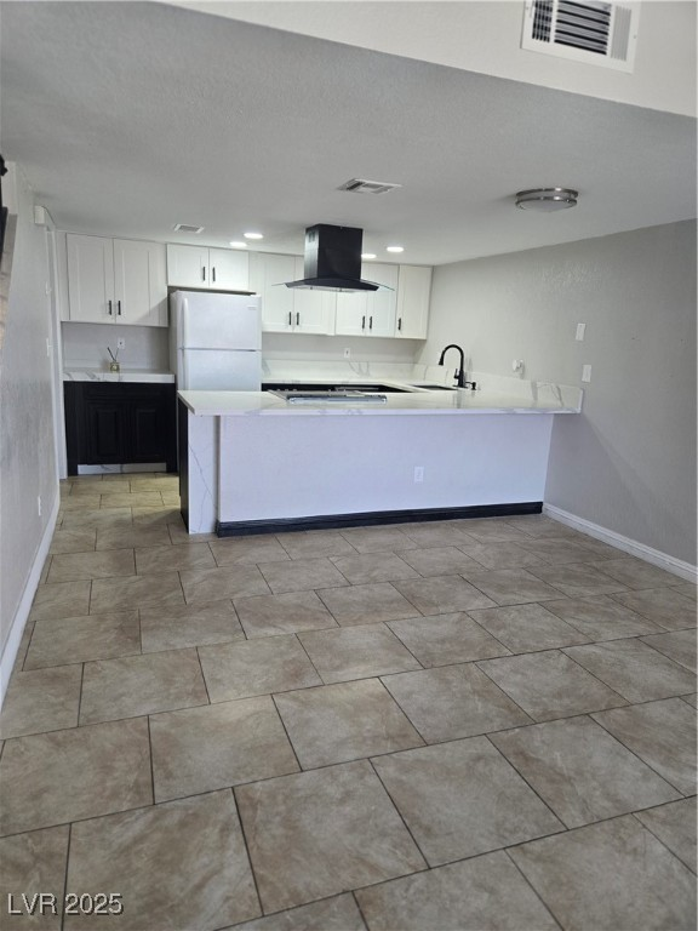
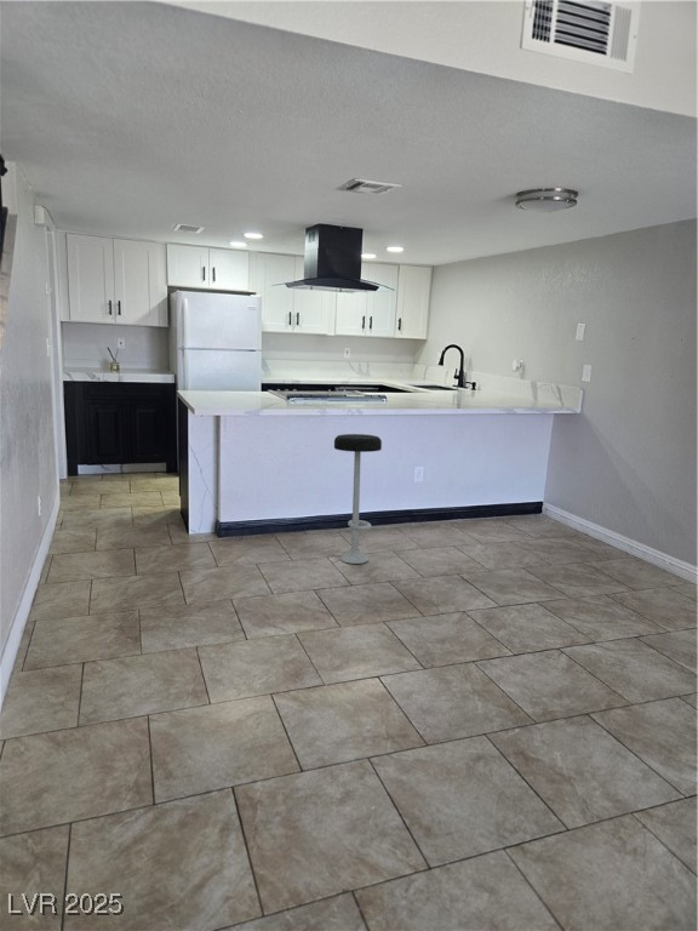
+ bar stool [333,433,383,565]
